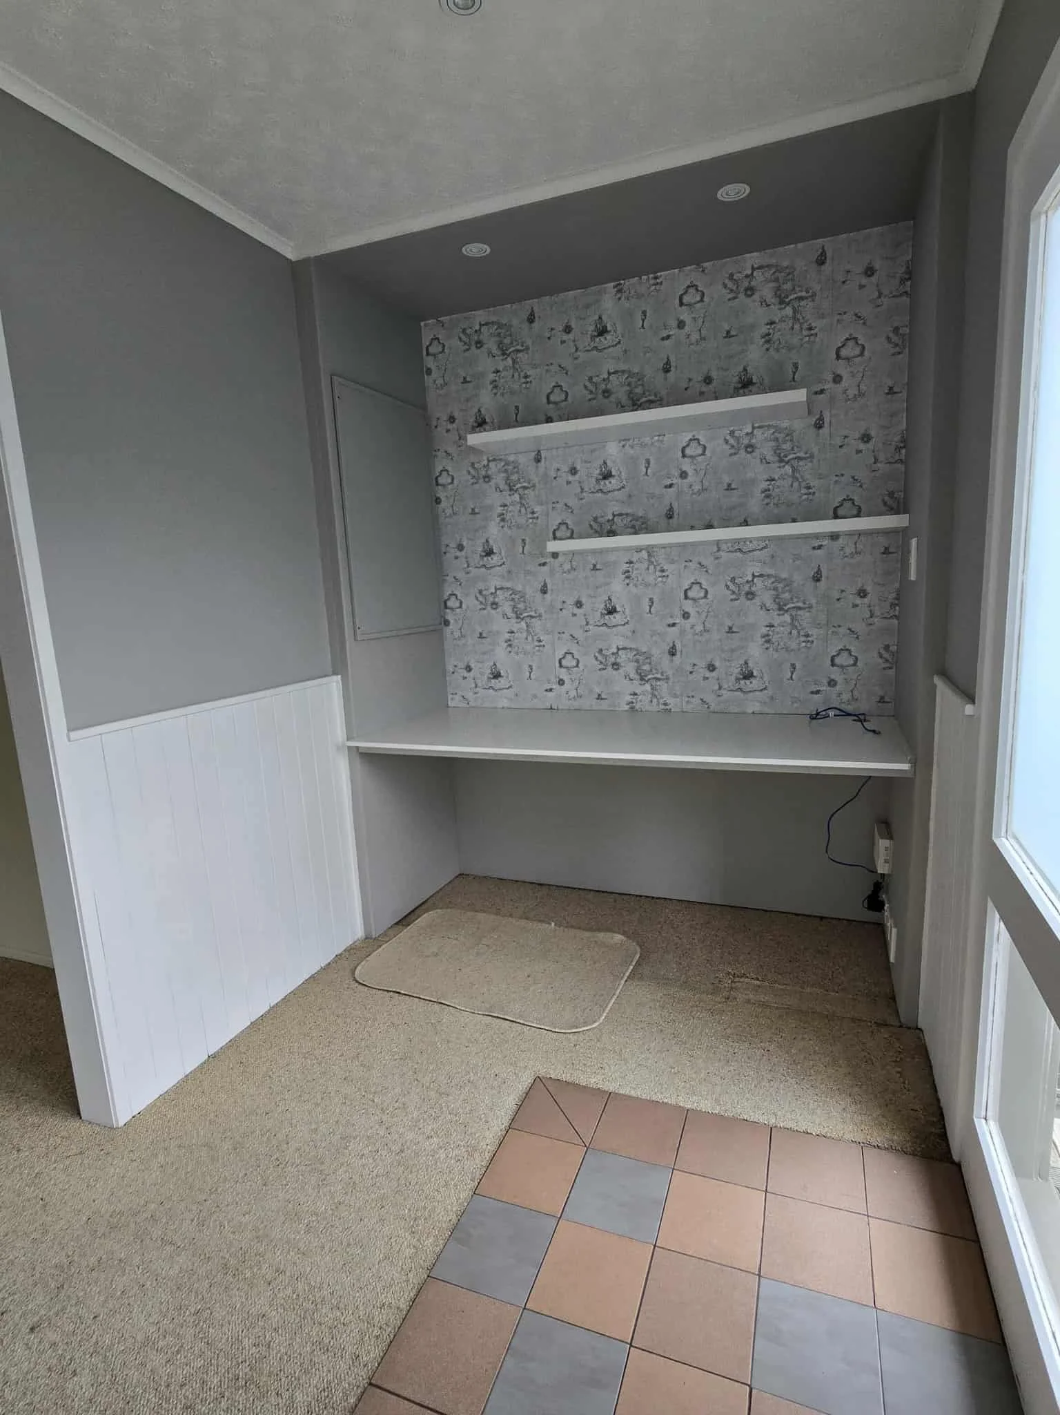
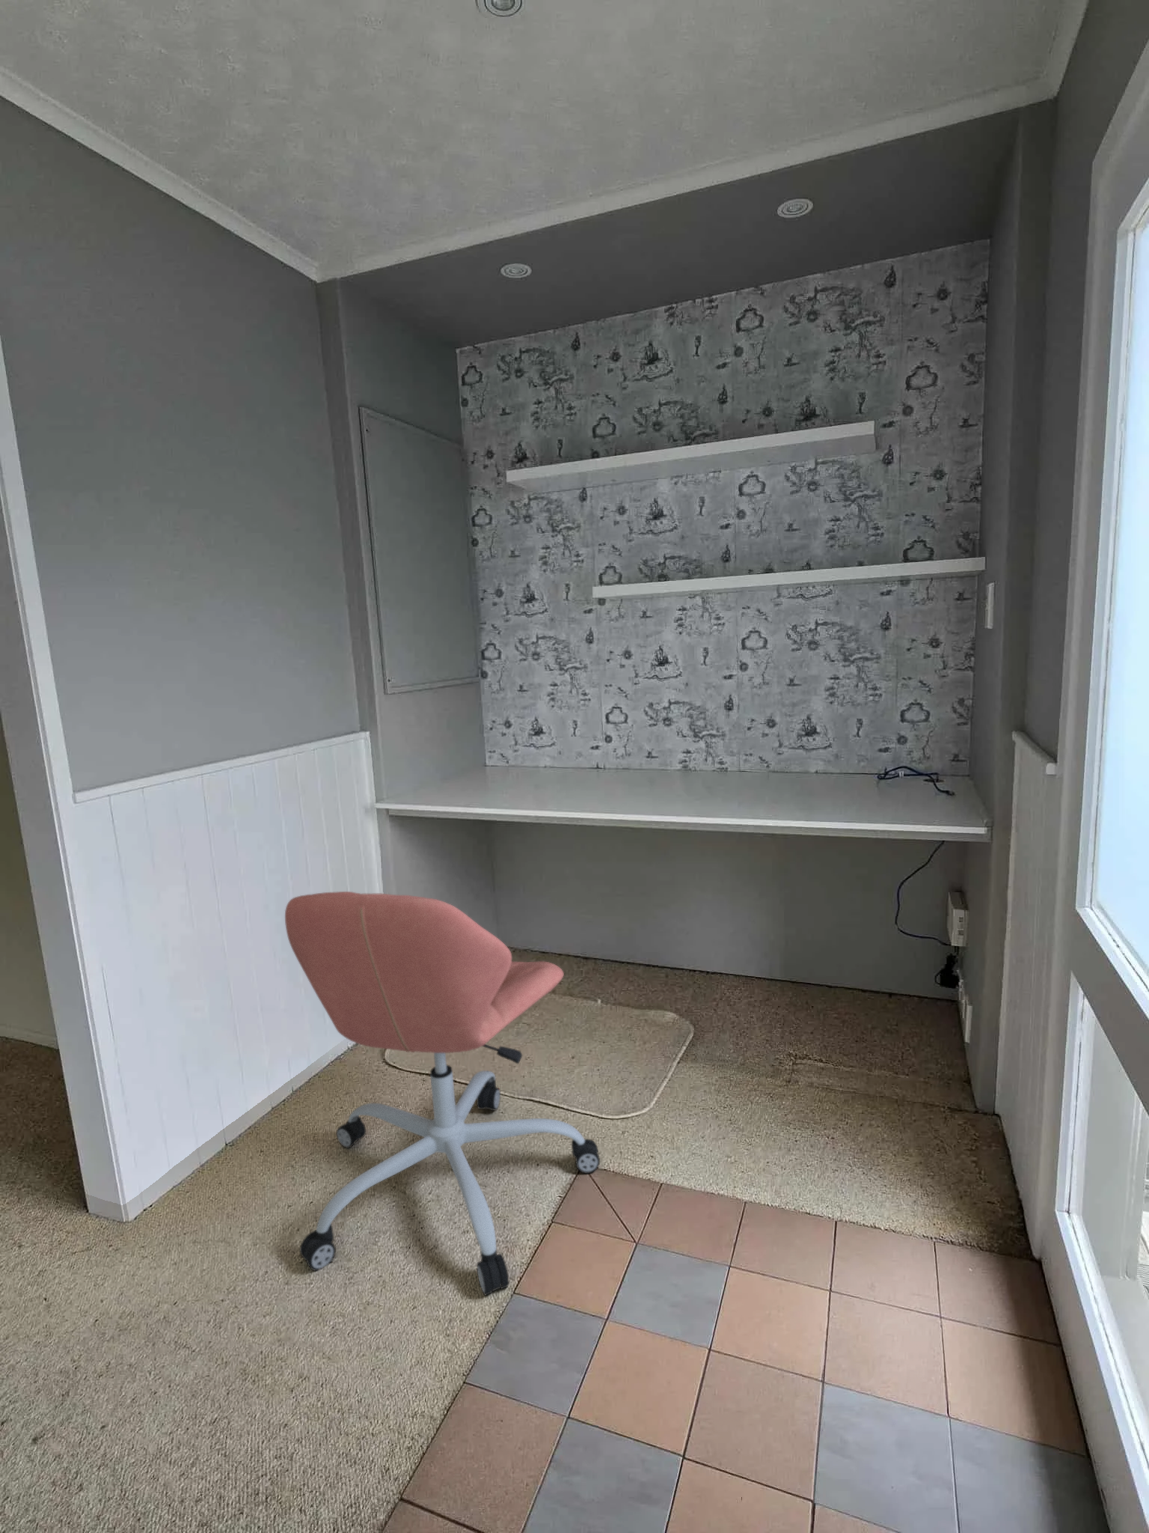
+ office chair [285,891,601,1296]
